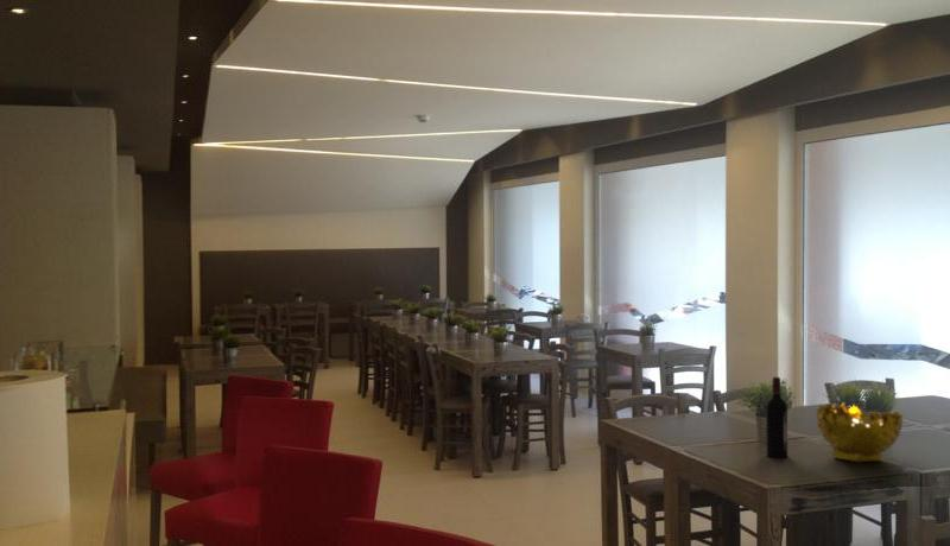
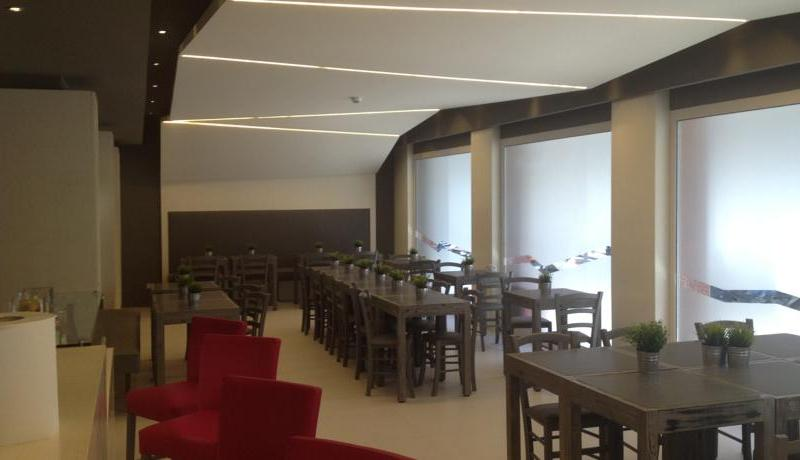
- decorative bowl [815,401,904,464]
- wine bottle [765,376,788,458]
